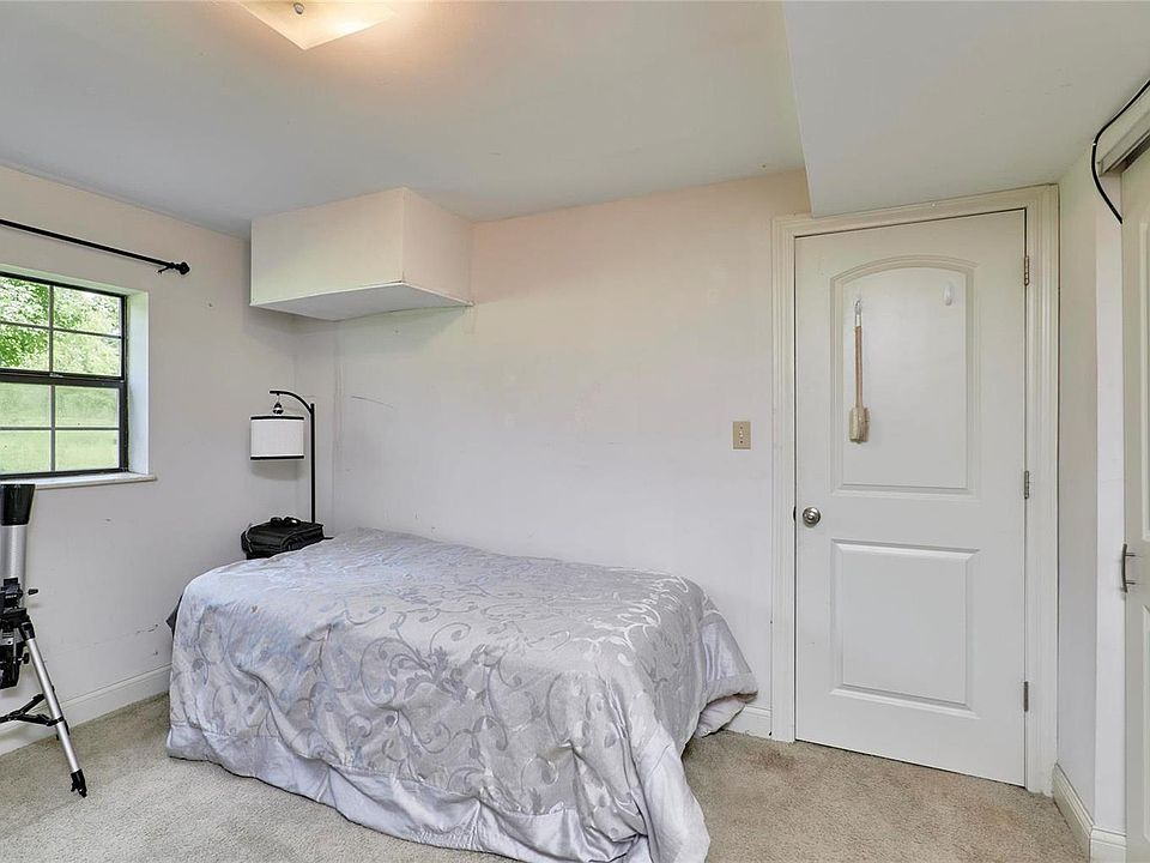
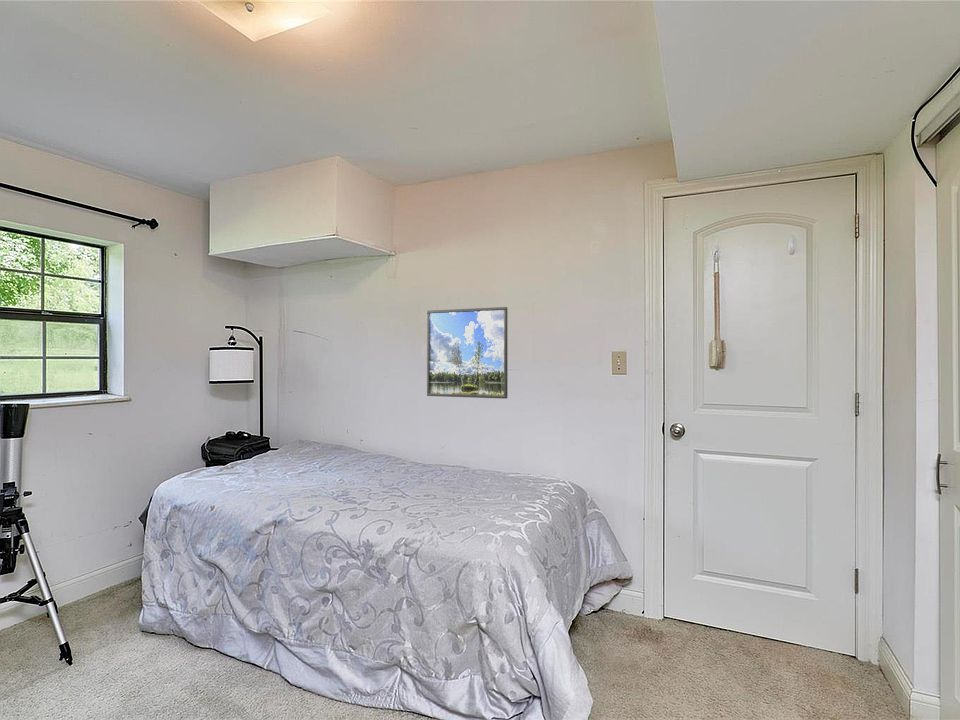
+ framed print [426,306,509,400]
